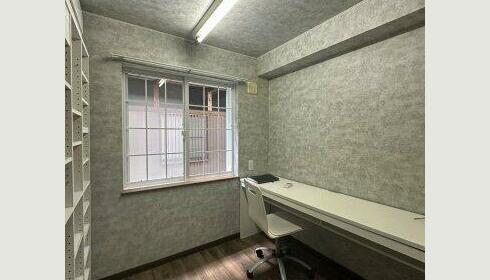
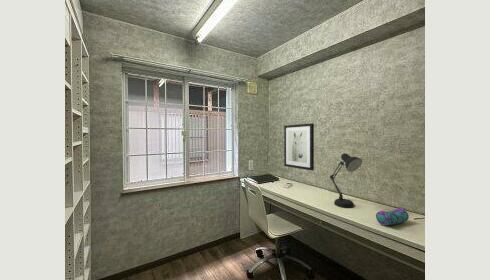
+ wall art [283,122,315,171]
+ pencil case [375,207,410,226]
+ desk lamp [329,152,363,209]
